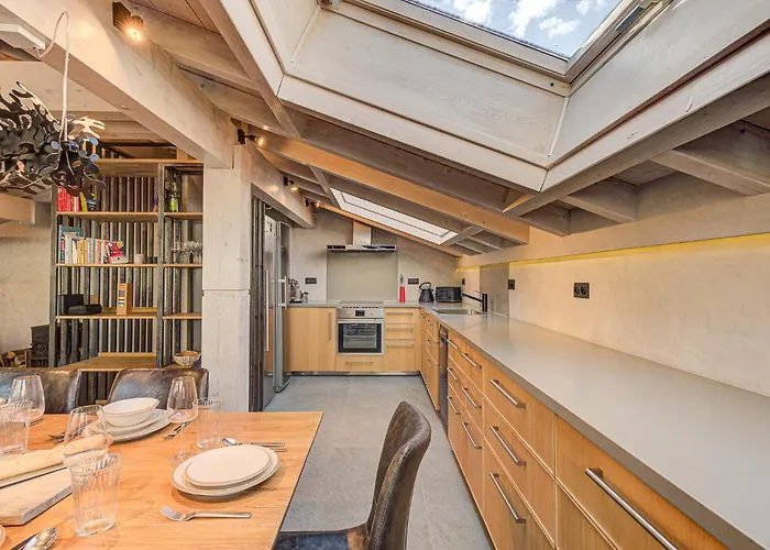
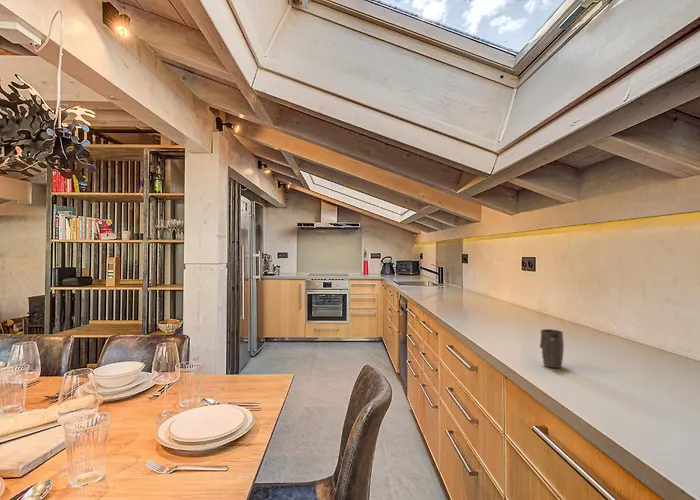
+ mug [539,328,565,369]
